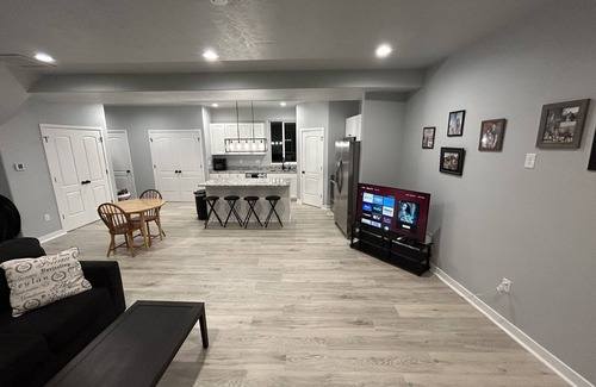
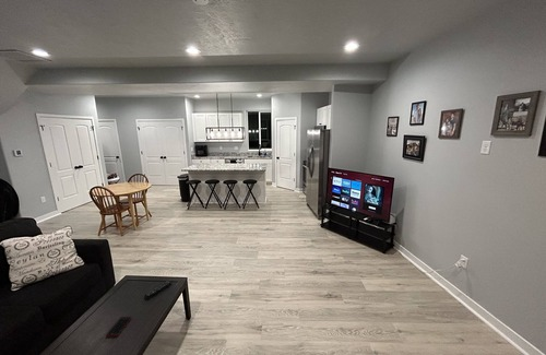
+ cell phone [105,316,133,338]
+ remote control [143,280,173,300]
